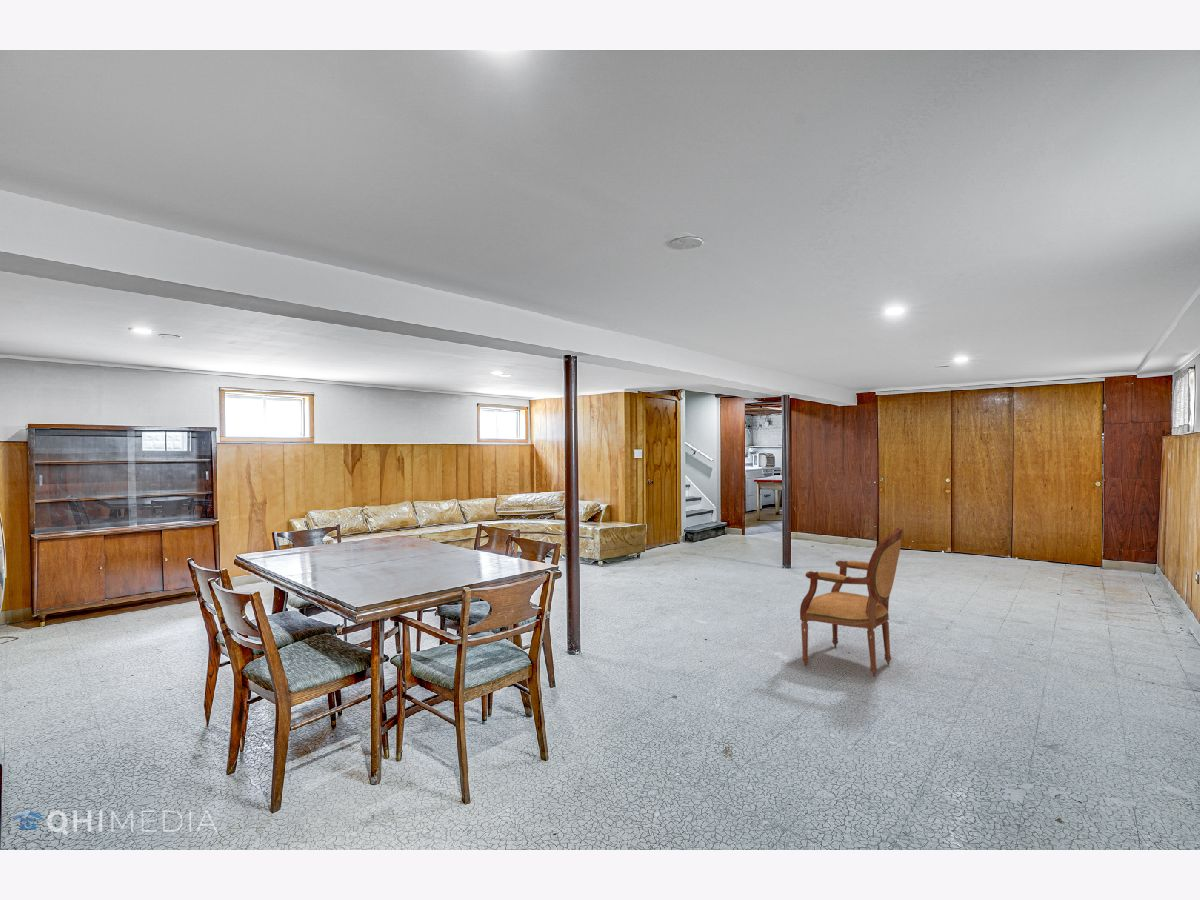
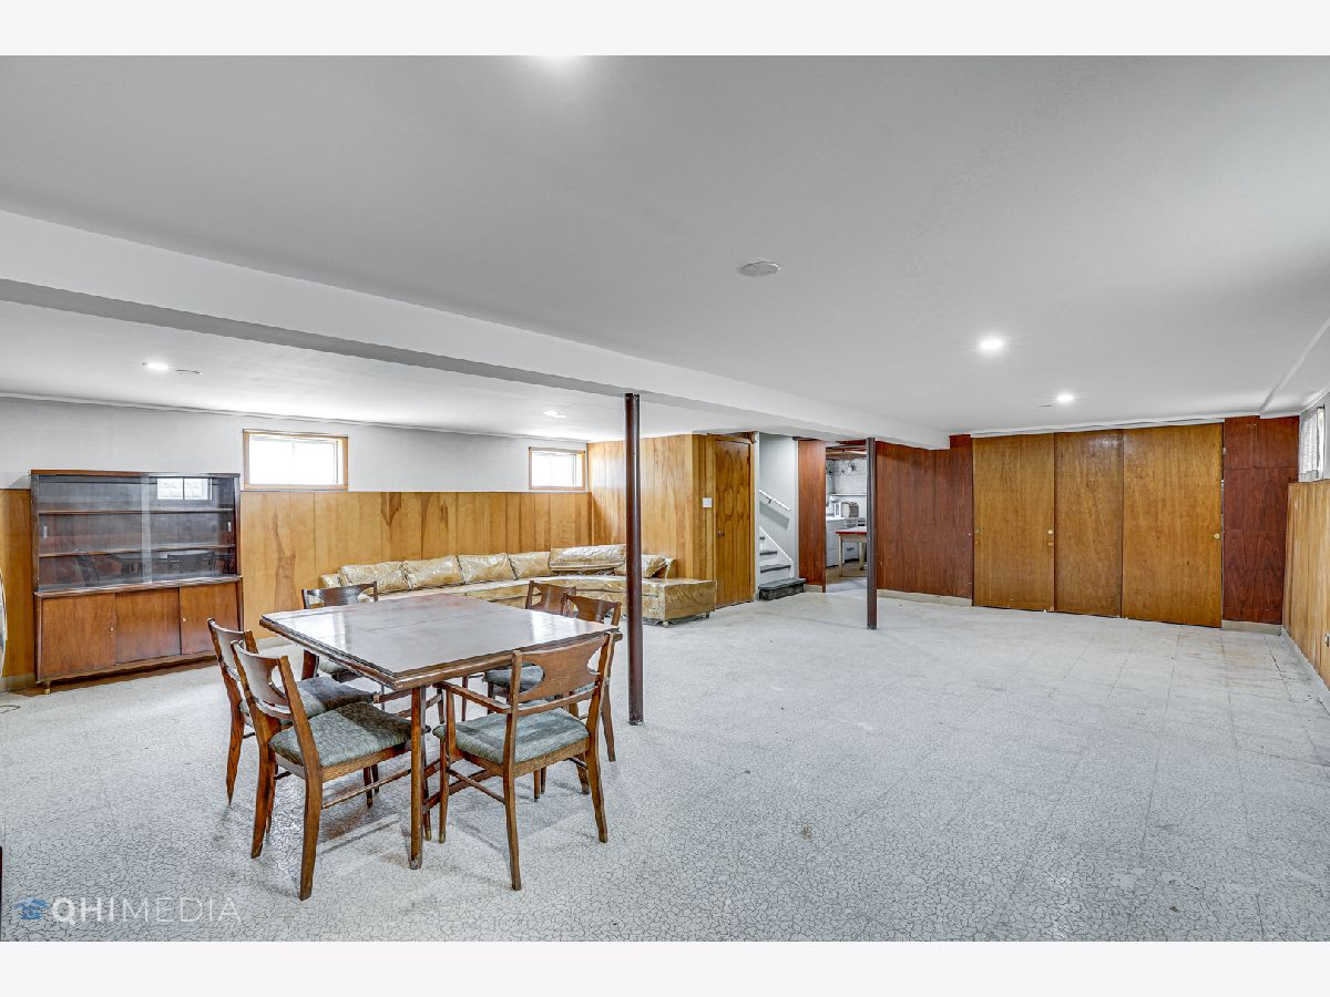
- armchair [799,527,904,677]
